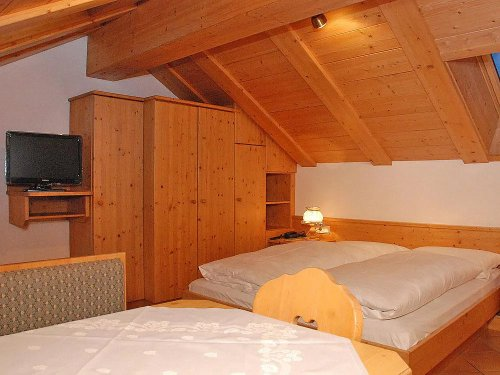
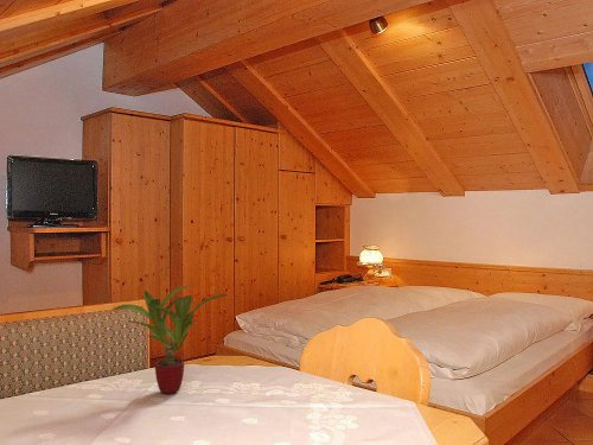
+ potted plant [111,282,229,395]
